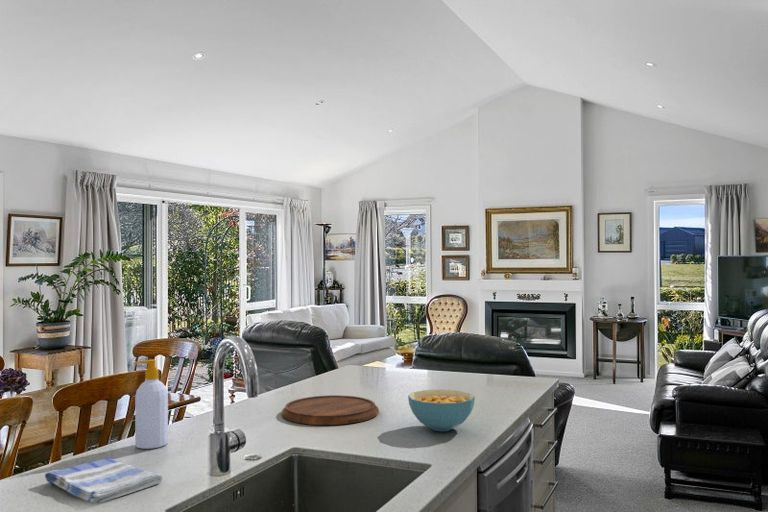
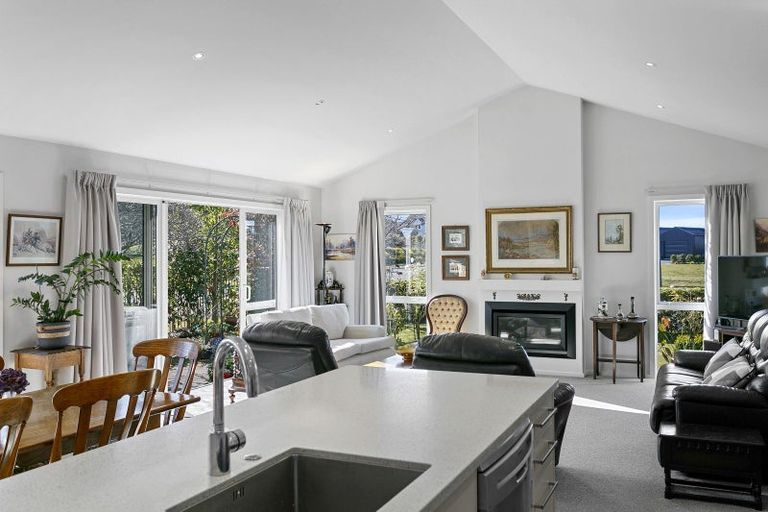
- soap bottle [133,359,169,450]
- cereal bowl [407,389,476,432]
- dish towel [44,457,164,504]
- cutting board [281,394,380,426]
